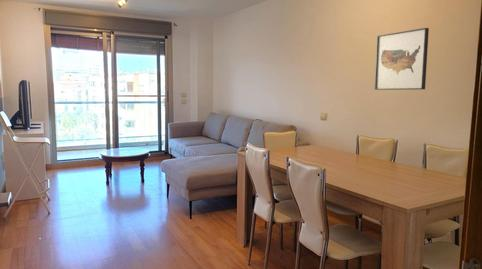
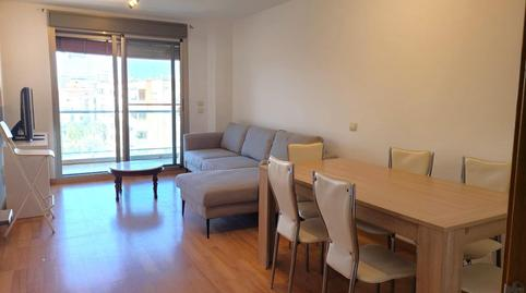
- wall art [374,27,430,91]
